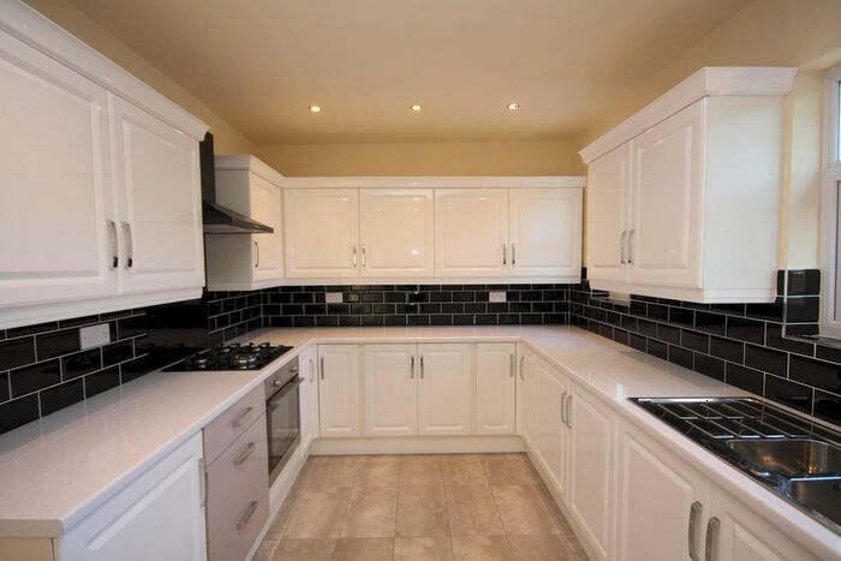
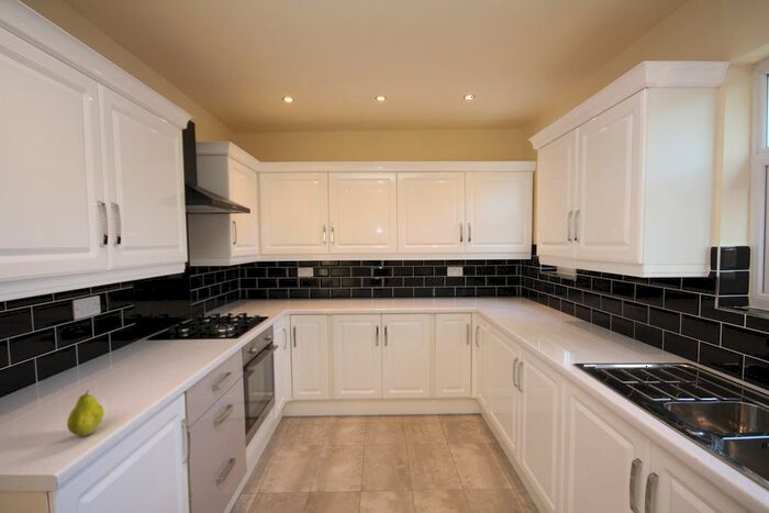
+ fruit [66,389,105,437]
